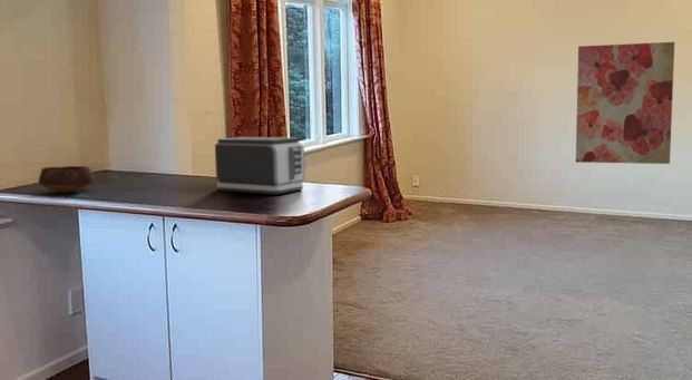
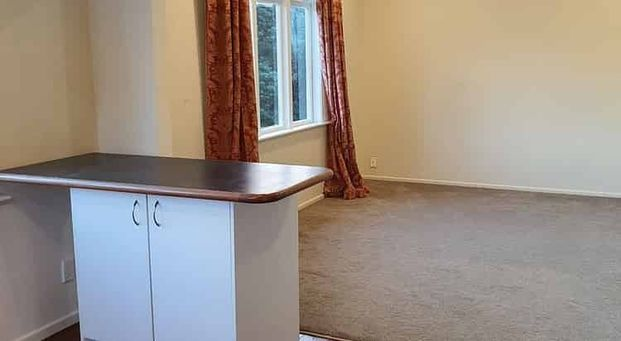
- wall art [575,41,675,165]
- toaster [214,136,306,195]
- bowl [37,165,96,194]
